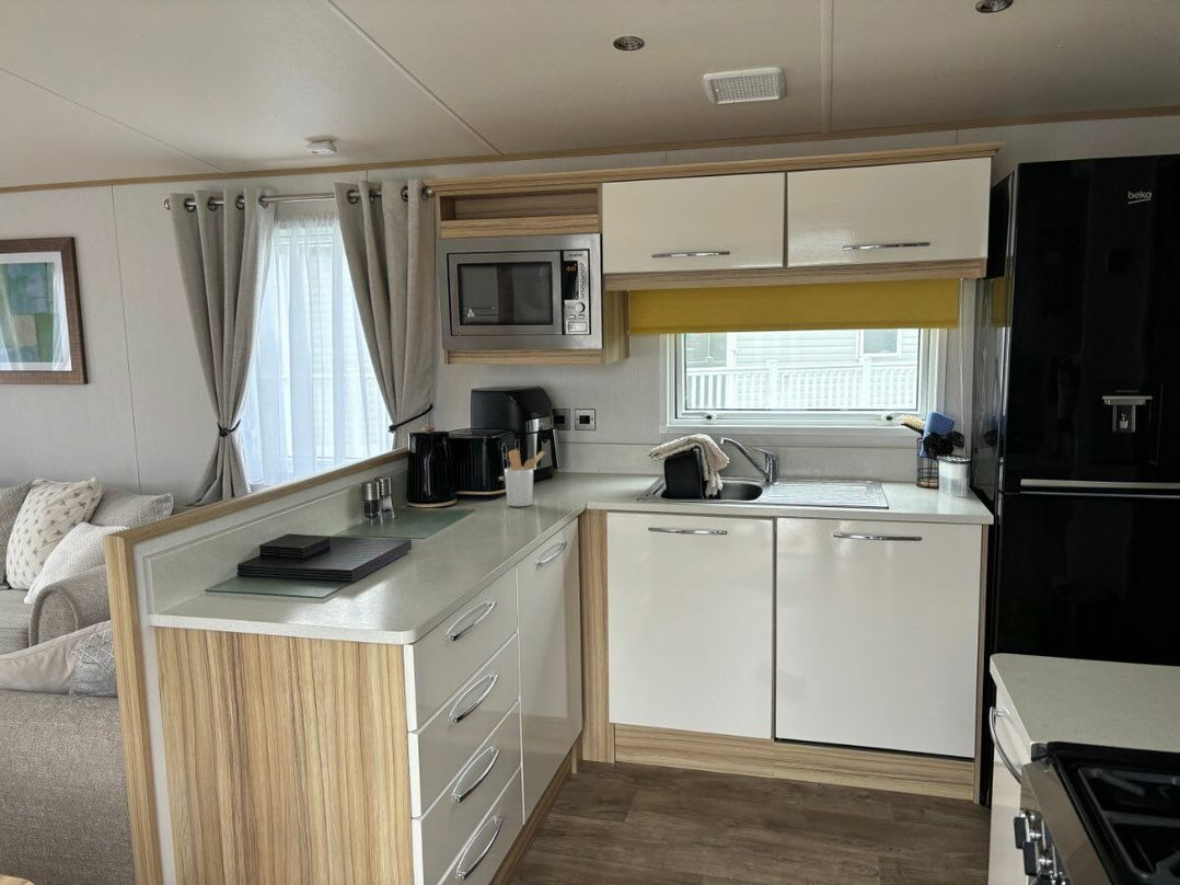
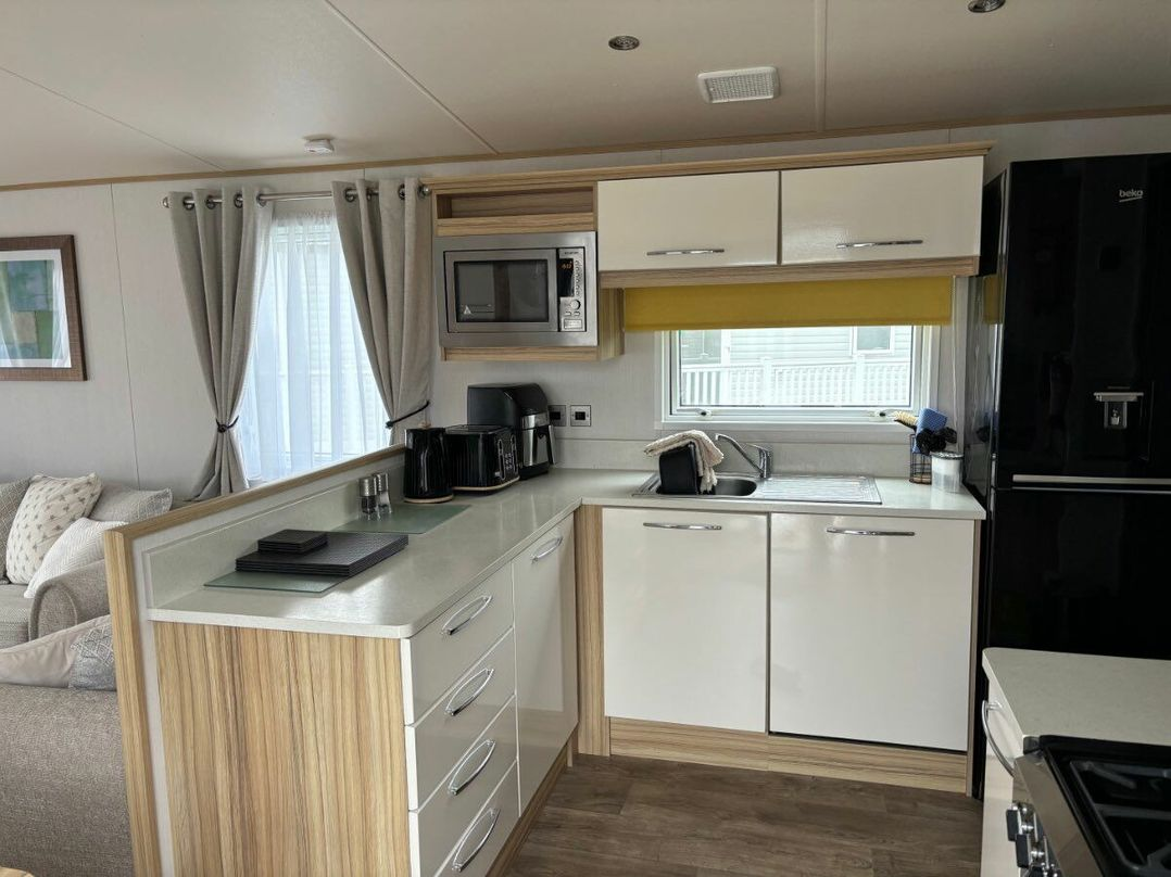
- utensil holder [504,448,546,507]
